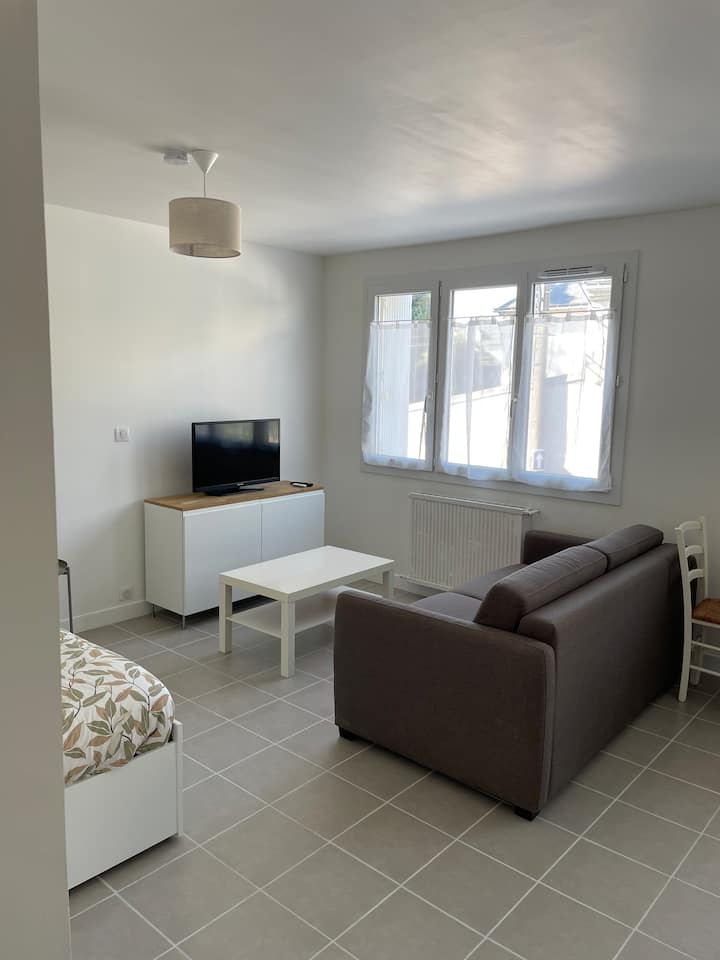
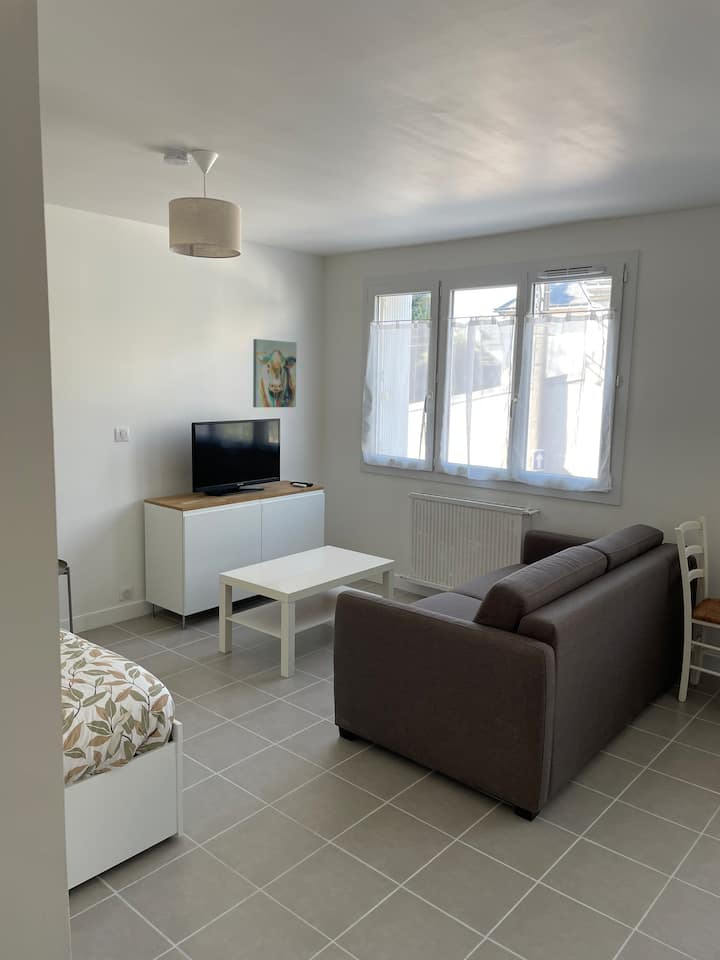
+ wall art [252,338,298,408]
